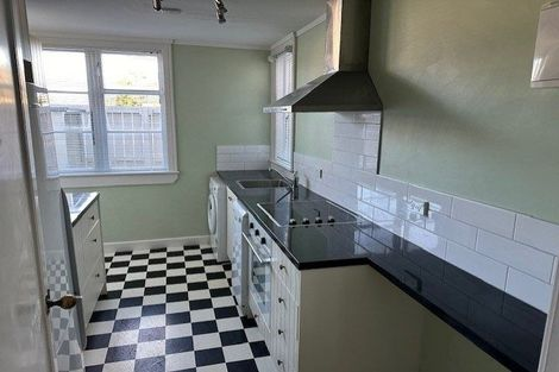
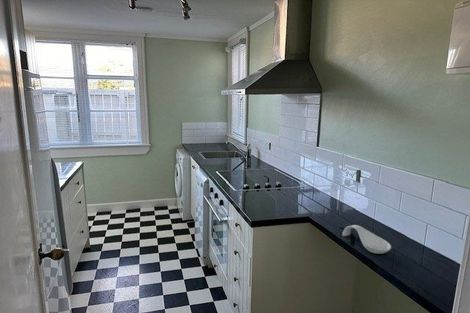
+ spoon rest [341,224,392,255]
